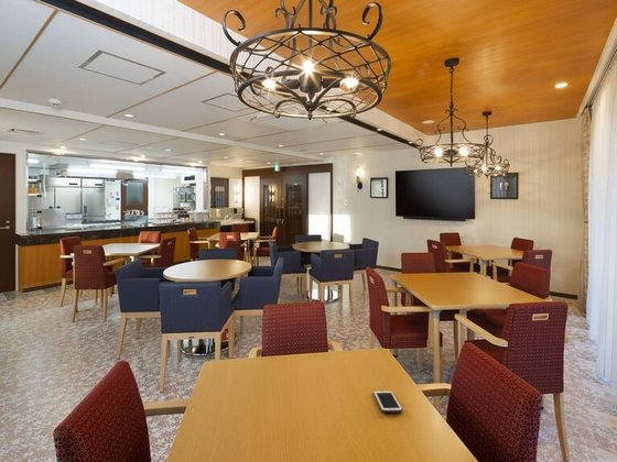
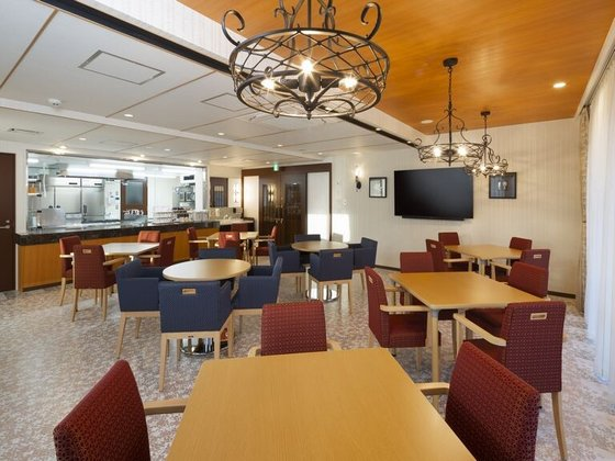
- cell phone [372,389,403,414]
